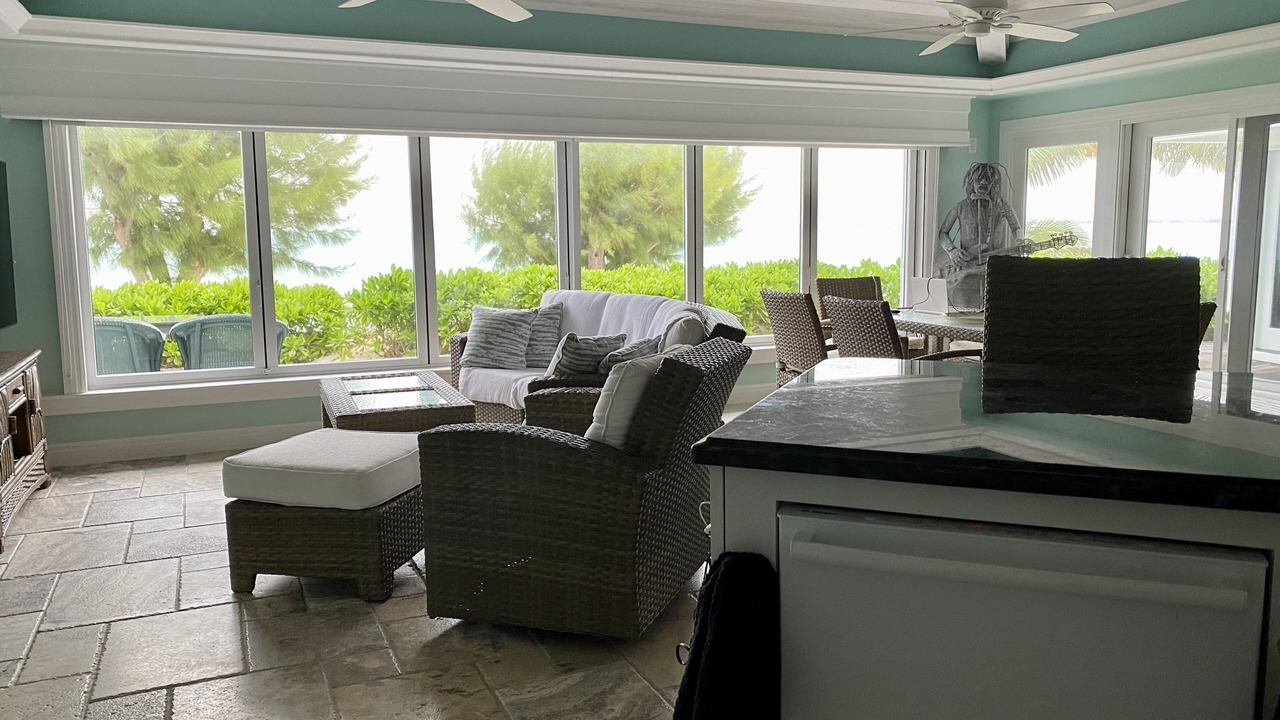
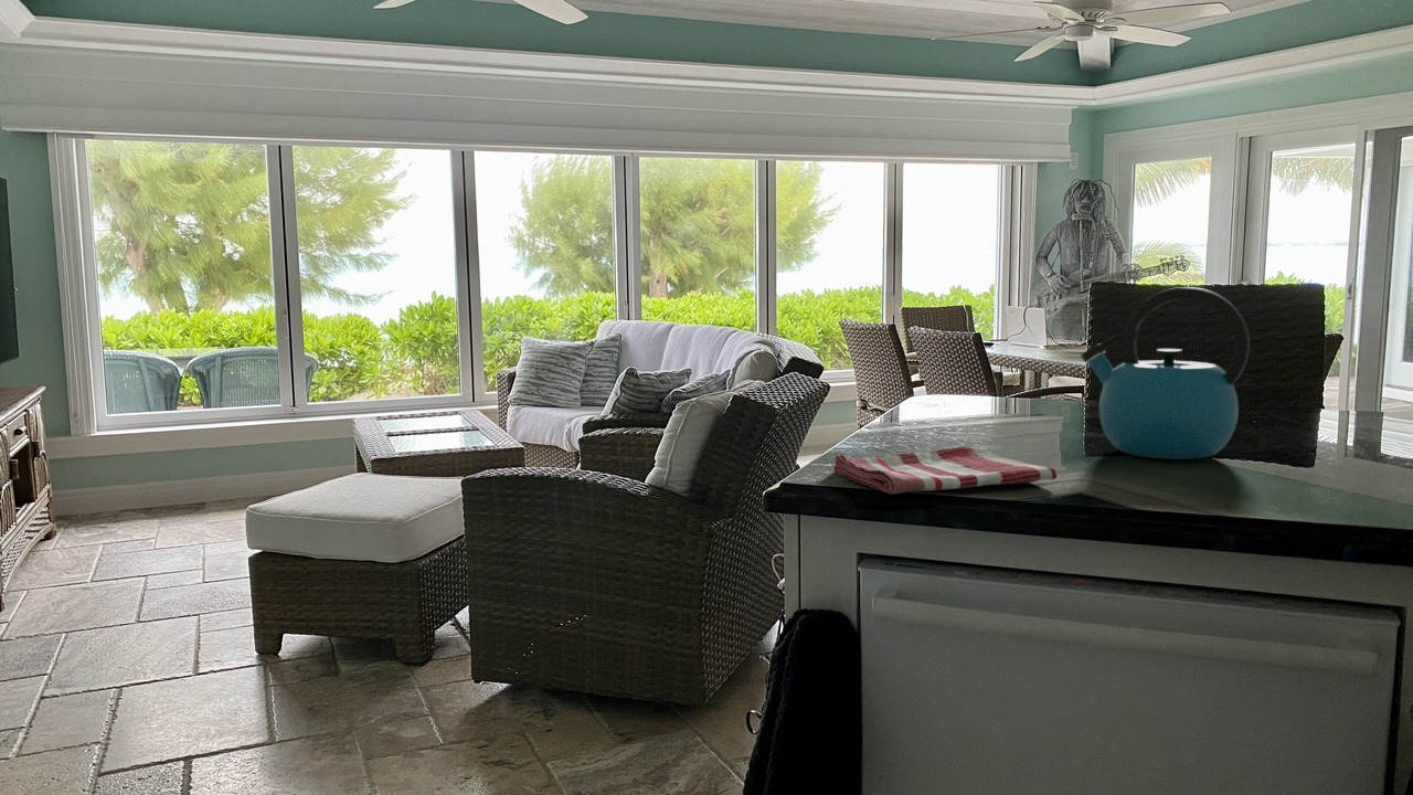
+ kettle [1080,286,1251,460]
+ dish towel [832,446,1058,495]
